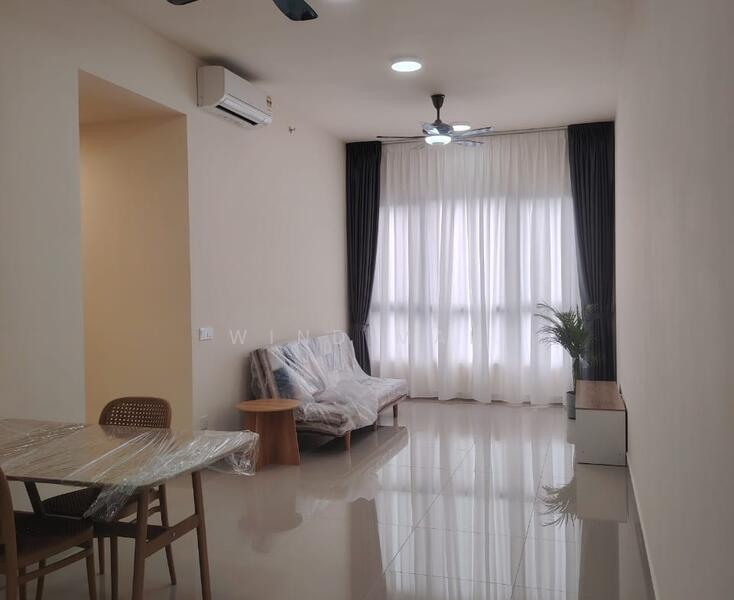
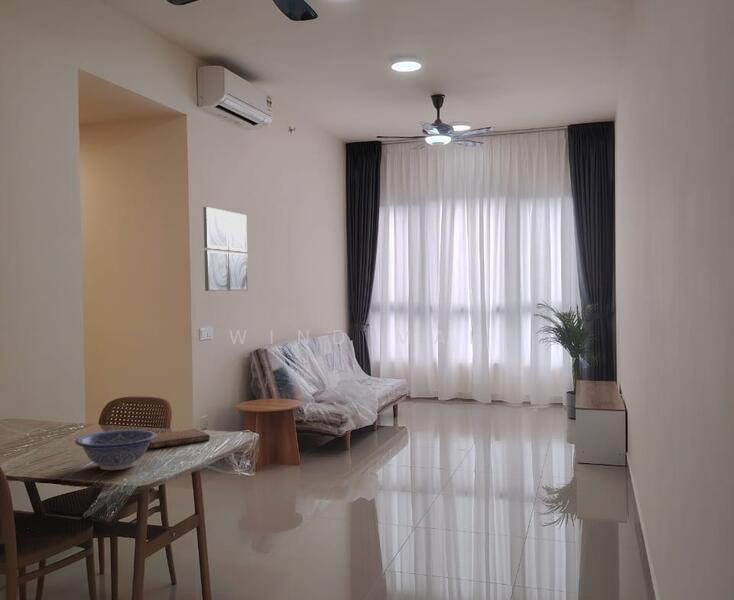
+ notebook [148,428,211,449]
+ wall art [202,206,249,292]
+ decorative bowl [74,429,158,471]
